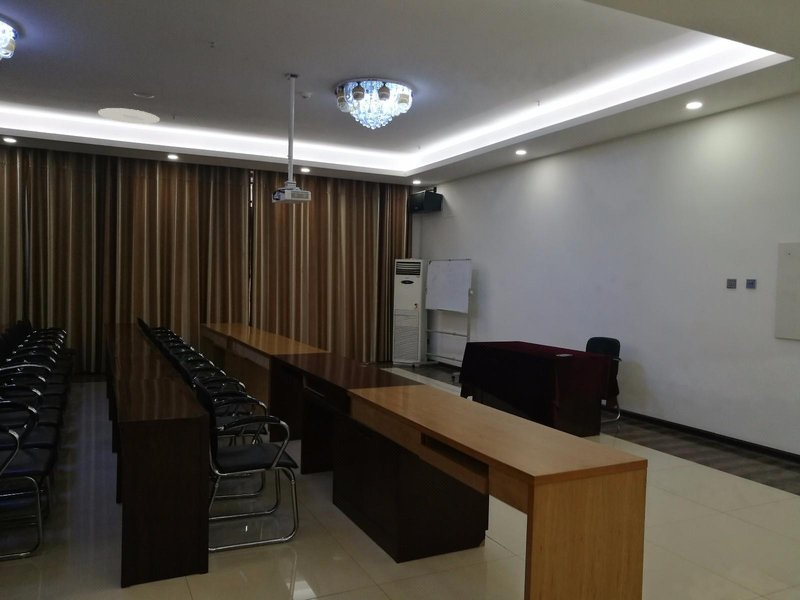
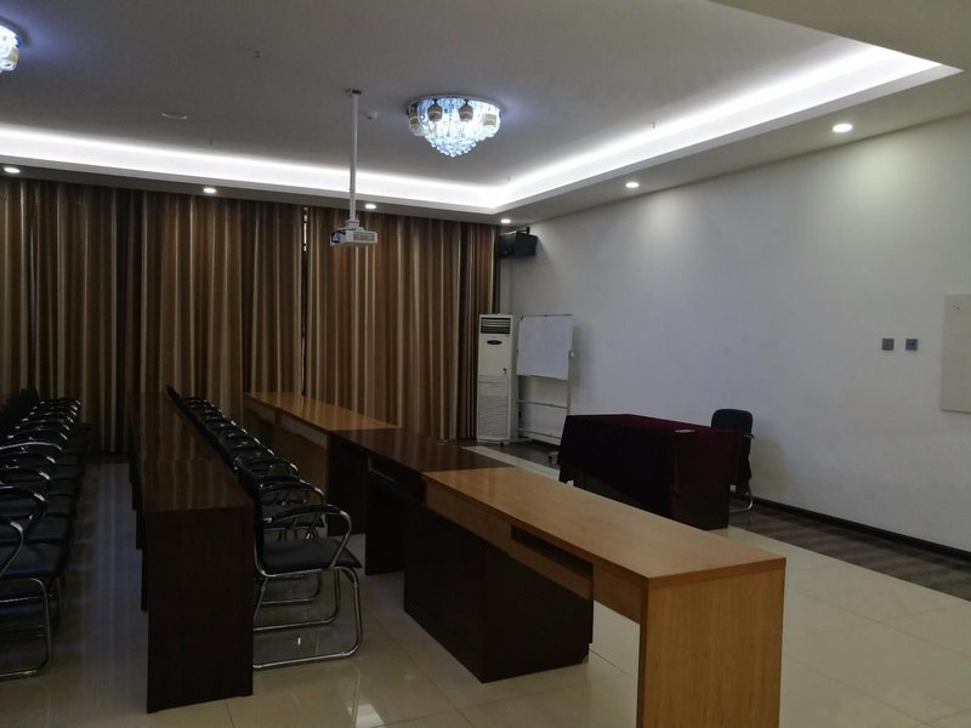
- ceiling light [97,107,161,125]
